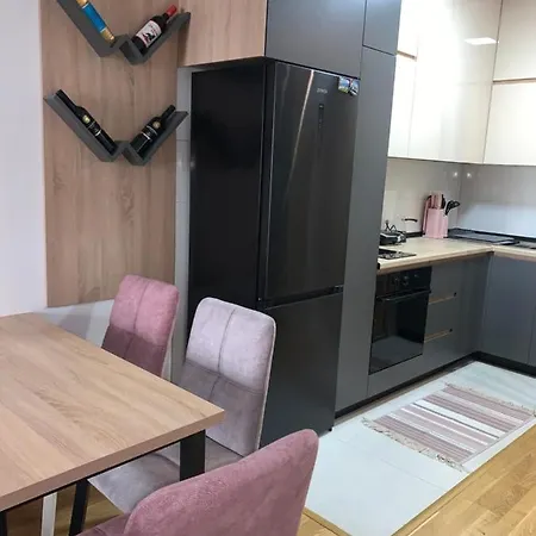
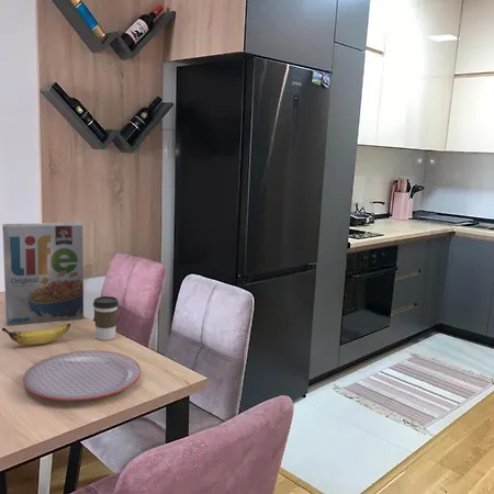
+ banana [1,323,71,346]
+ plate [22,349,142,402]
+ coffee cup [92,295,120,341]
+ cereal box [1,222,85,326]
